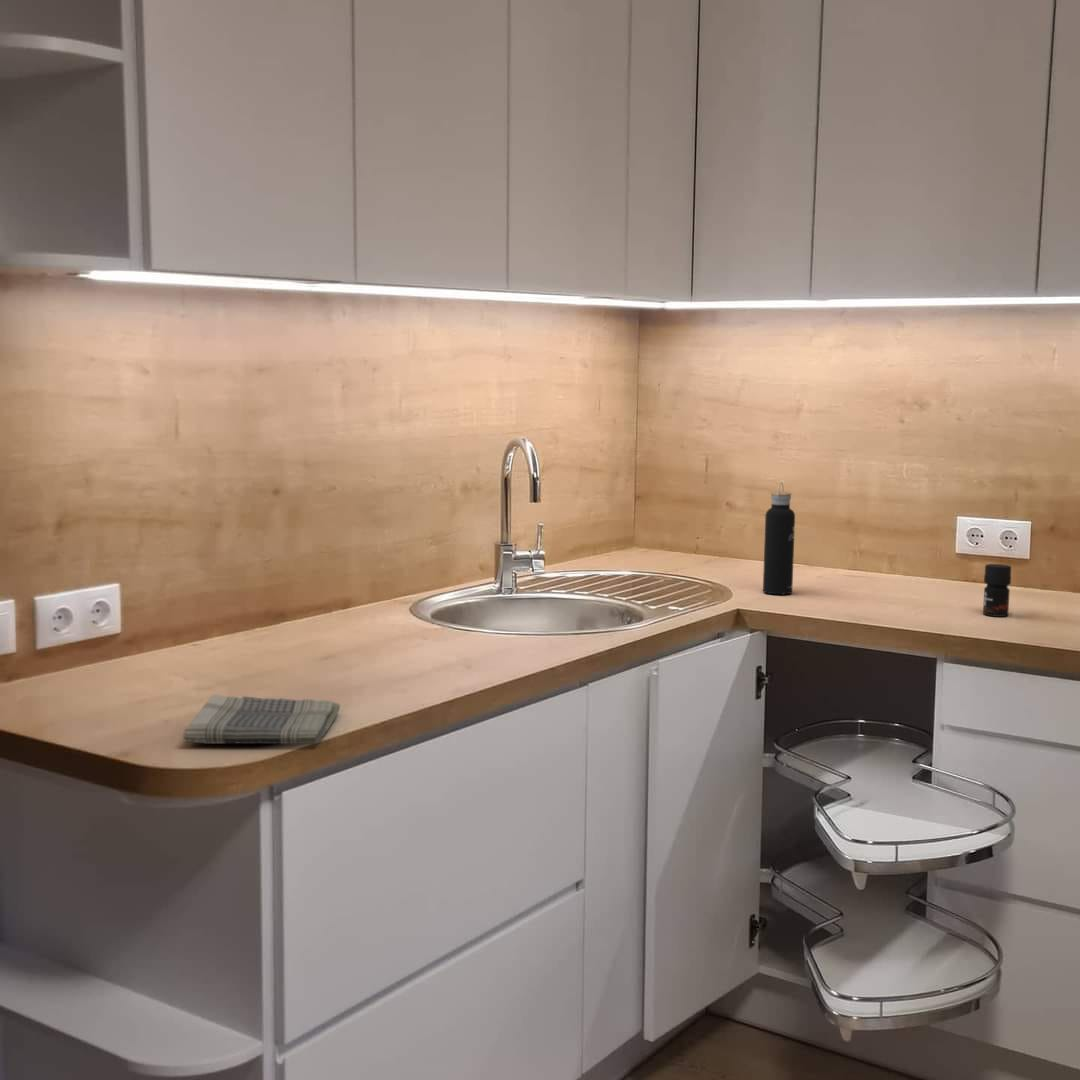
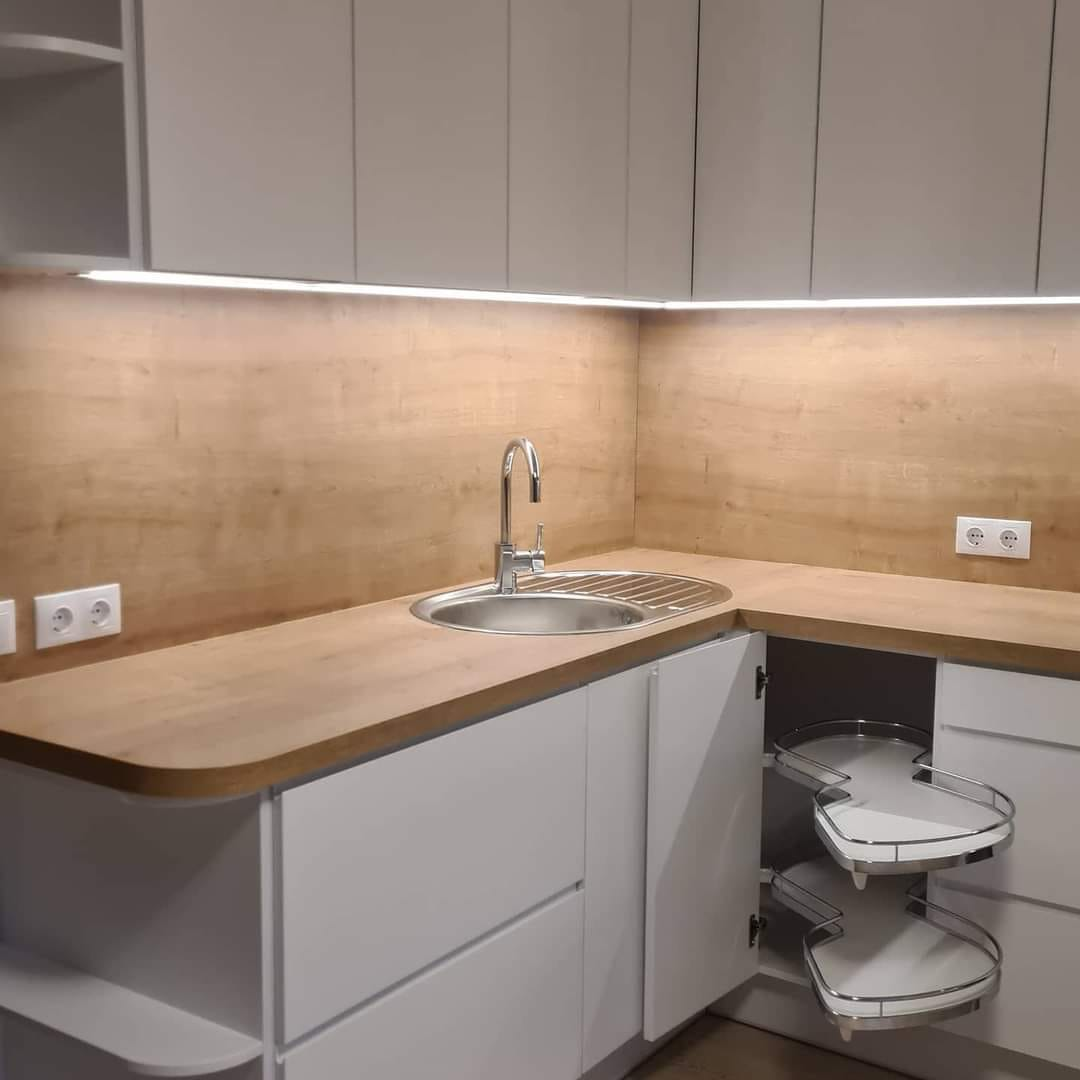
- jar [982,563,1012,618]
- dish towel [182,693,341,746]
- water bottle [762,481,796,595]
